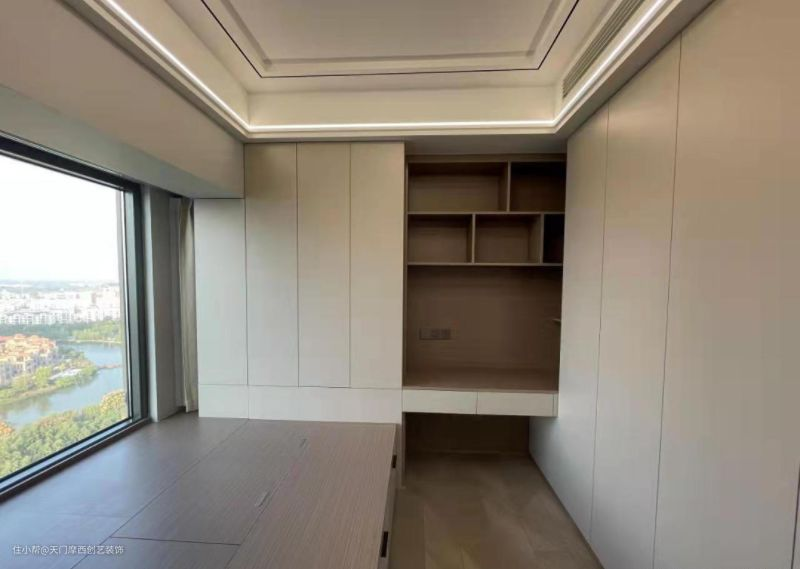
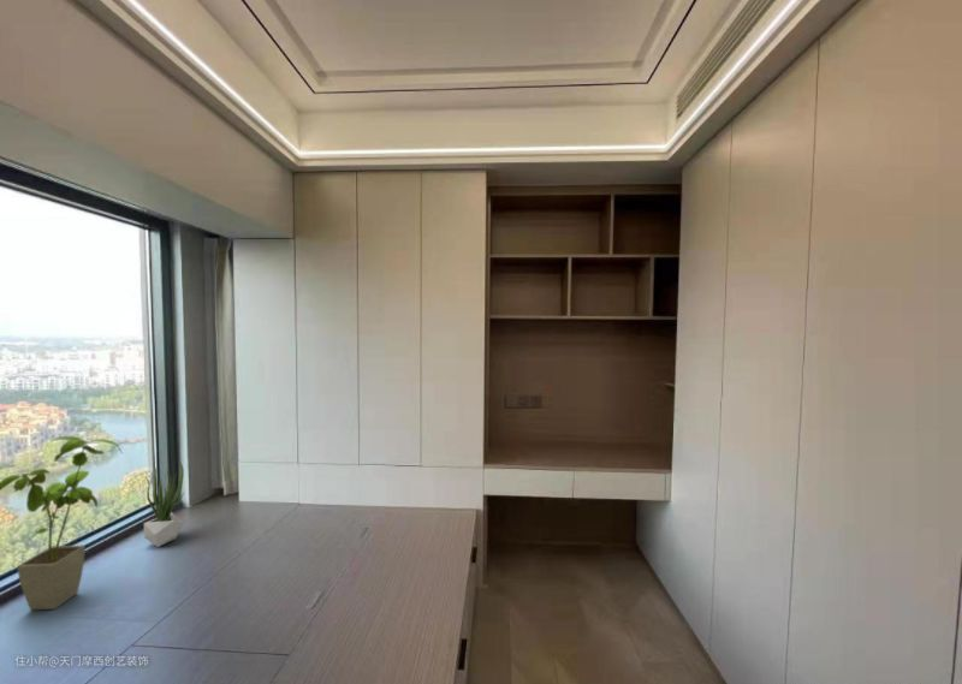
+ house plant [0,435,123,612]
+ potted plant [143,460,186,548]
